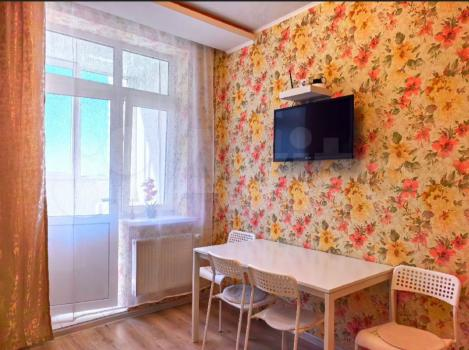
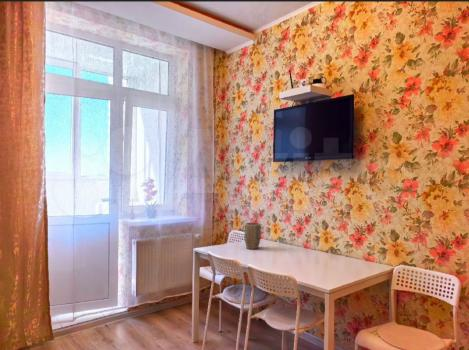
+ plant pot [244,222,262,250]
